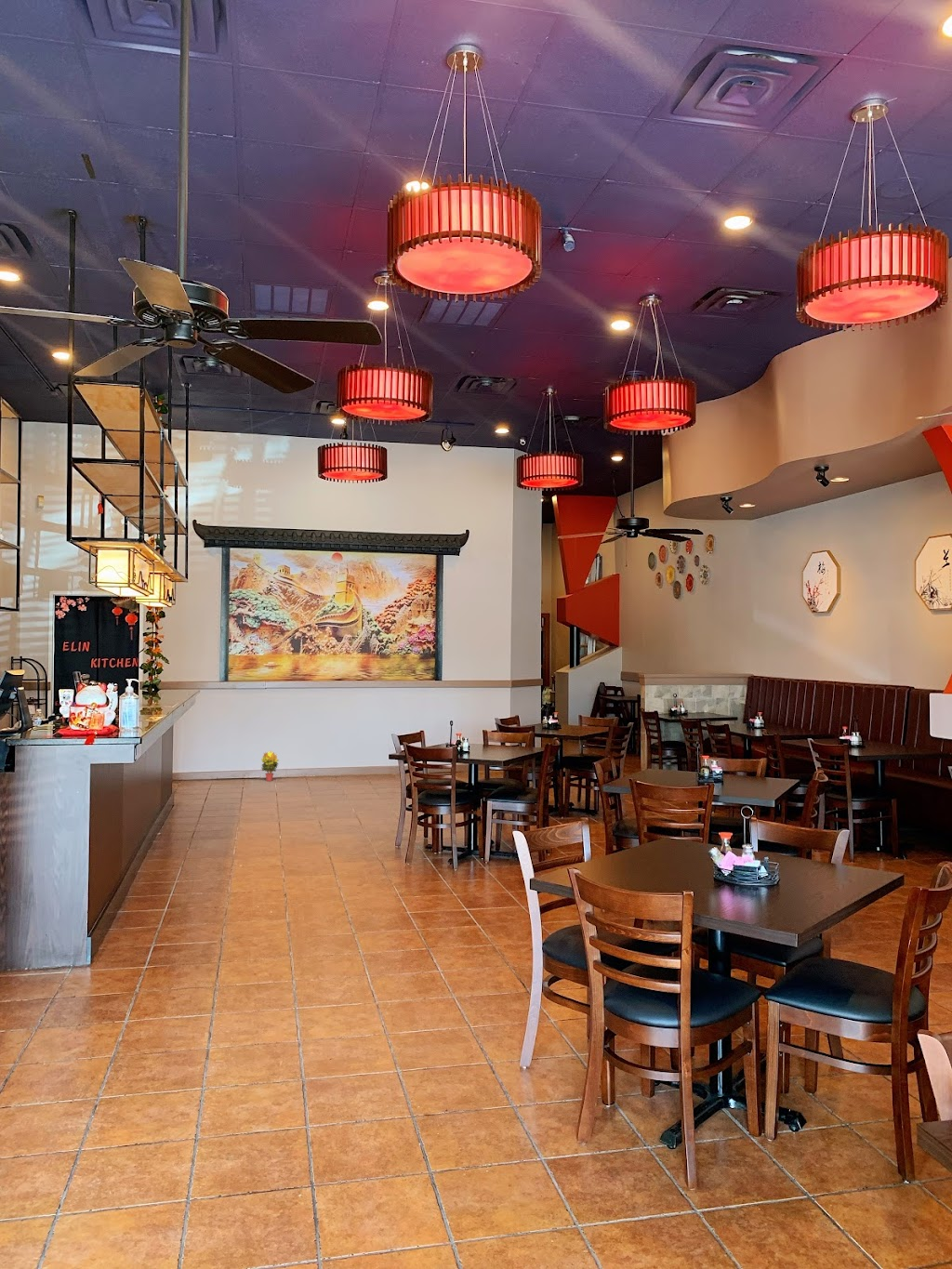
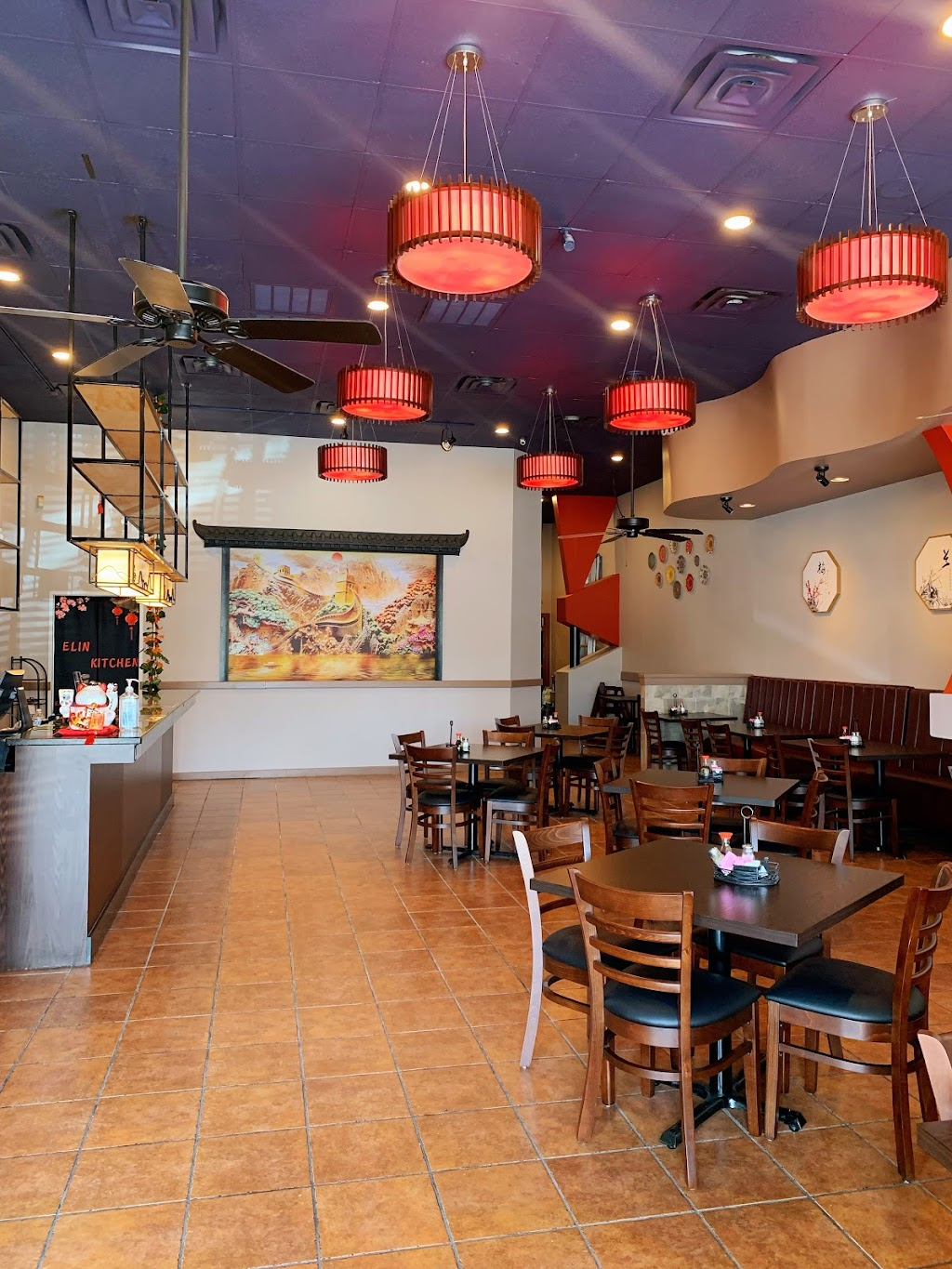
- potted plant [260,750,280,782]
